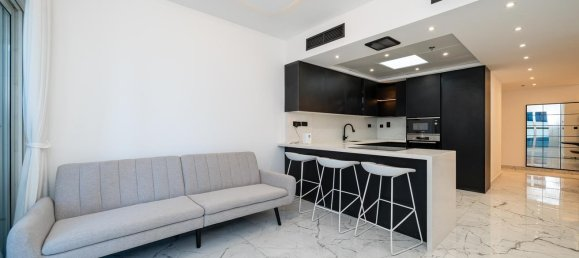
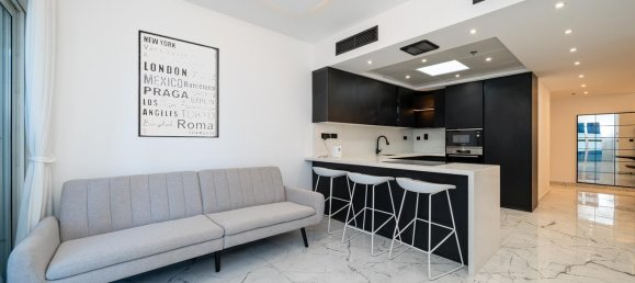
+ wall art [137,29,220,139]
